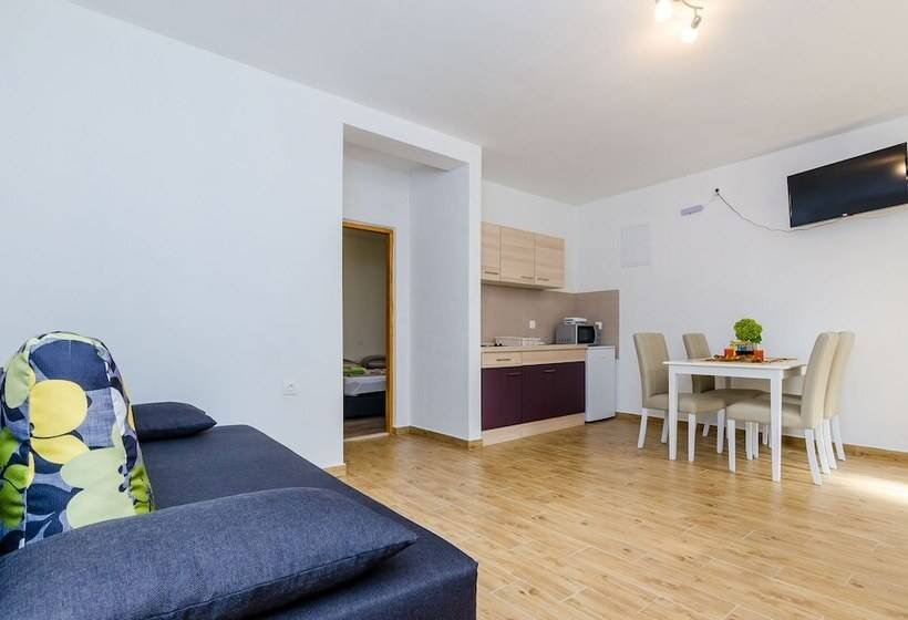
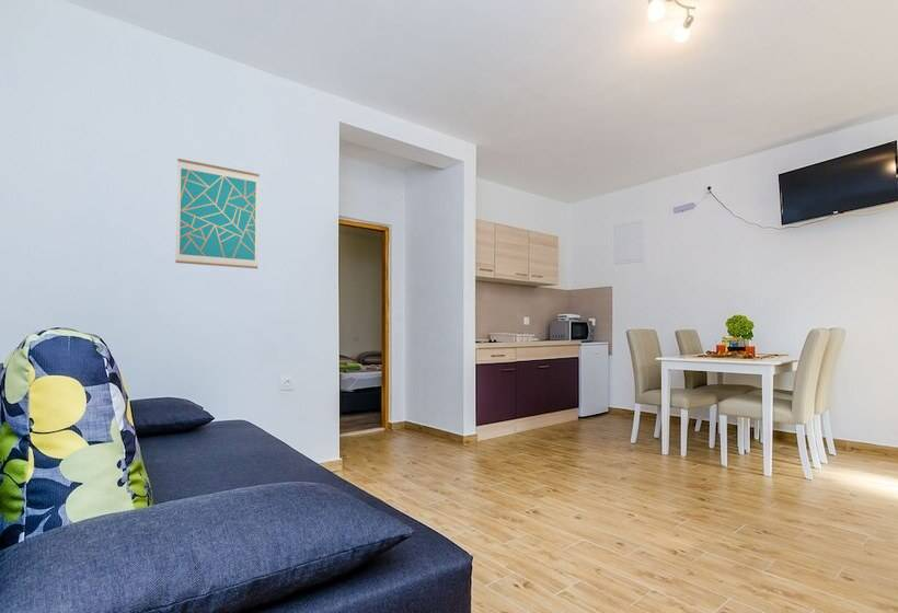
+ wall art [174,158,261,269]
